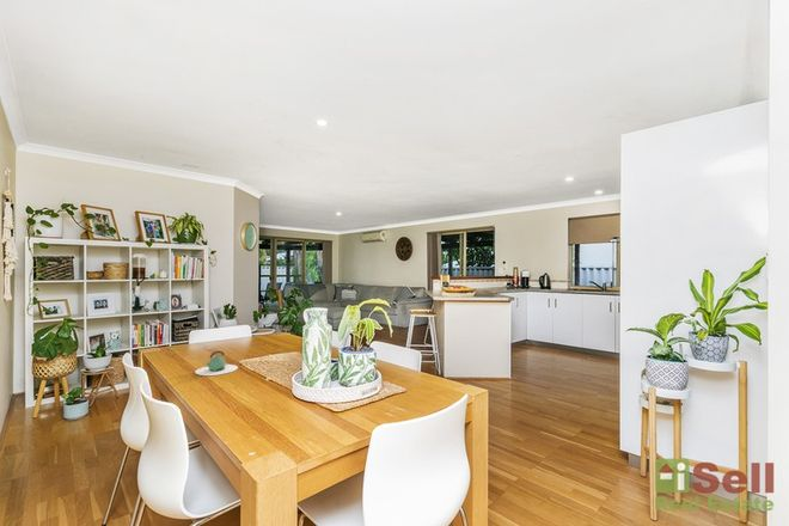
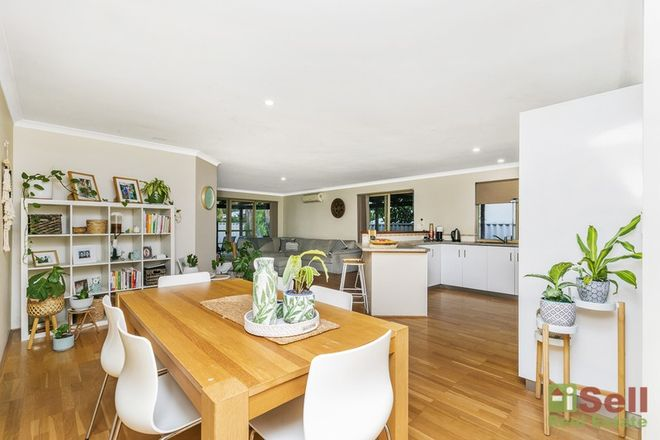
- teapot [194,349,239,377]
